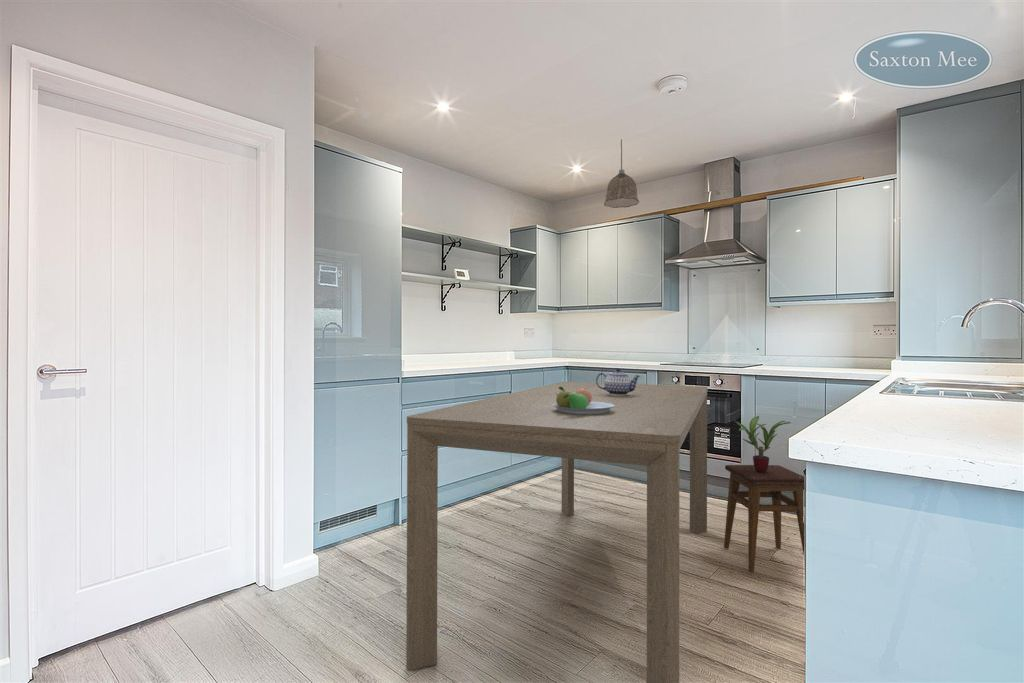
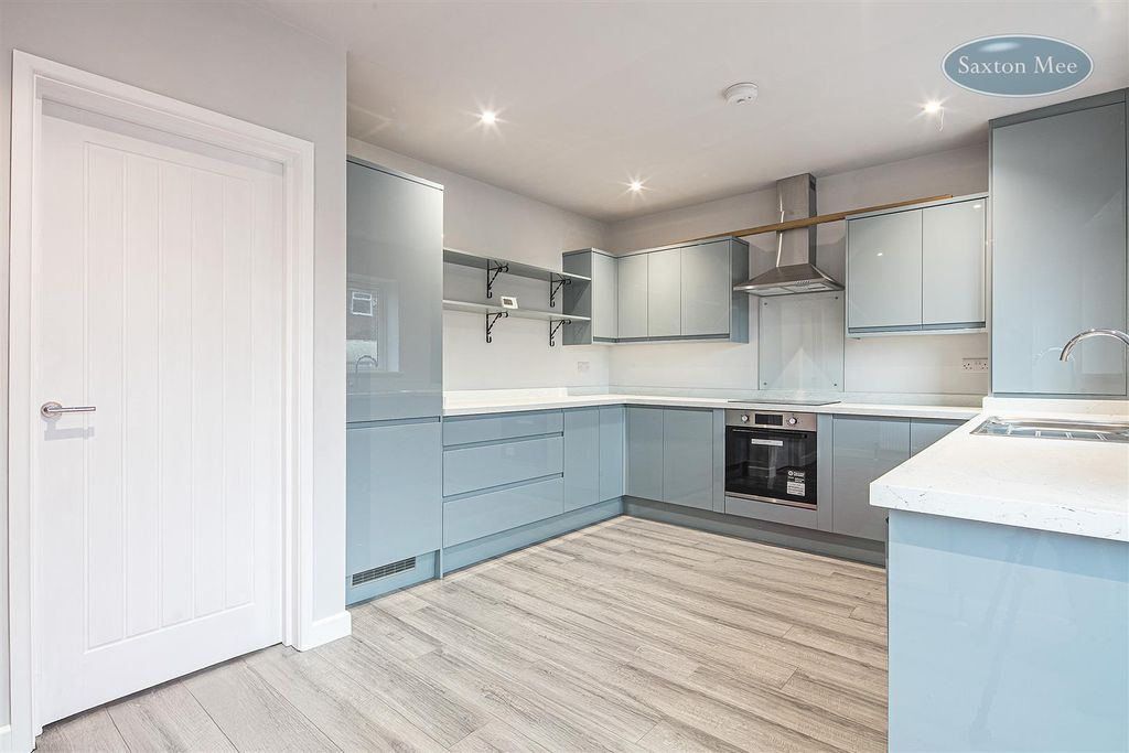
- potted plant [734,415,792,473]
- pendant lamp [603,138,640,209]
- fruit bowl [553,387,614,414]
- teapot [595,367,641,396]
- dining table [405,381,709,683]
- stool [723,464,805,573]
